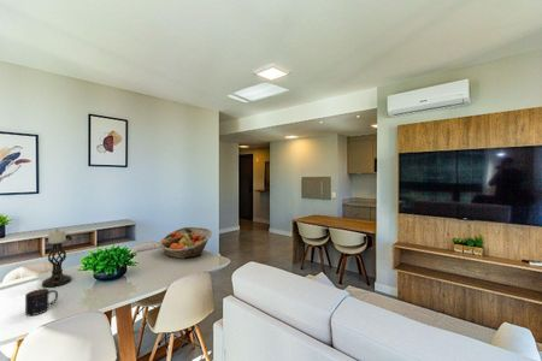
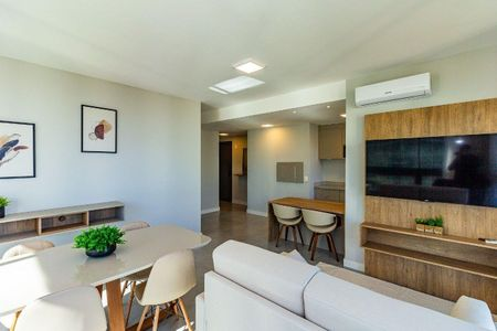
- candle holder [41,227,72,288]
- fruit basket [159,226,213,260]
- mug [24,288,59,316]
